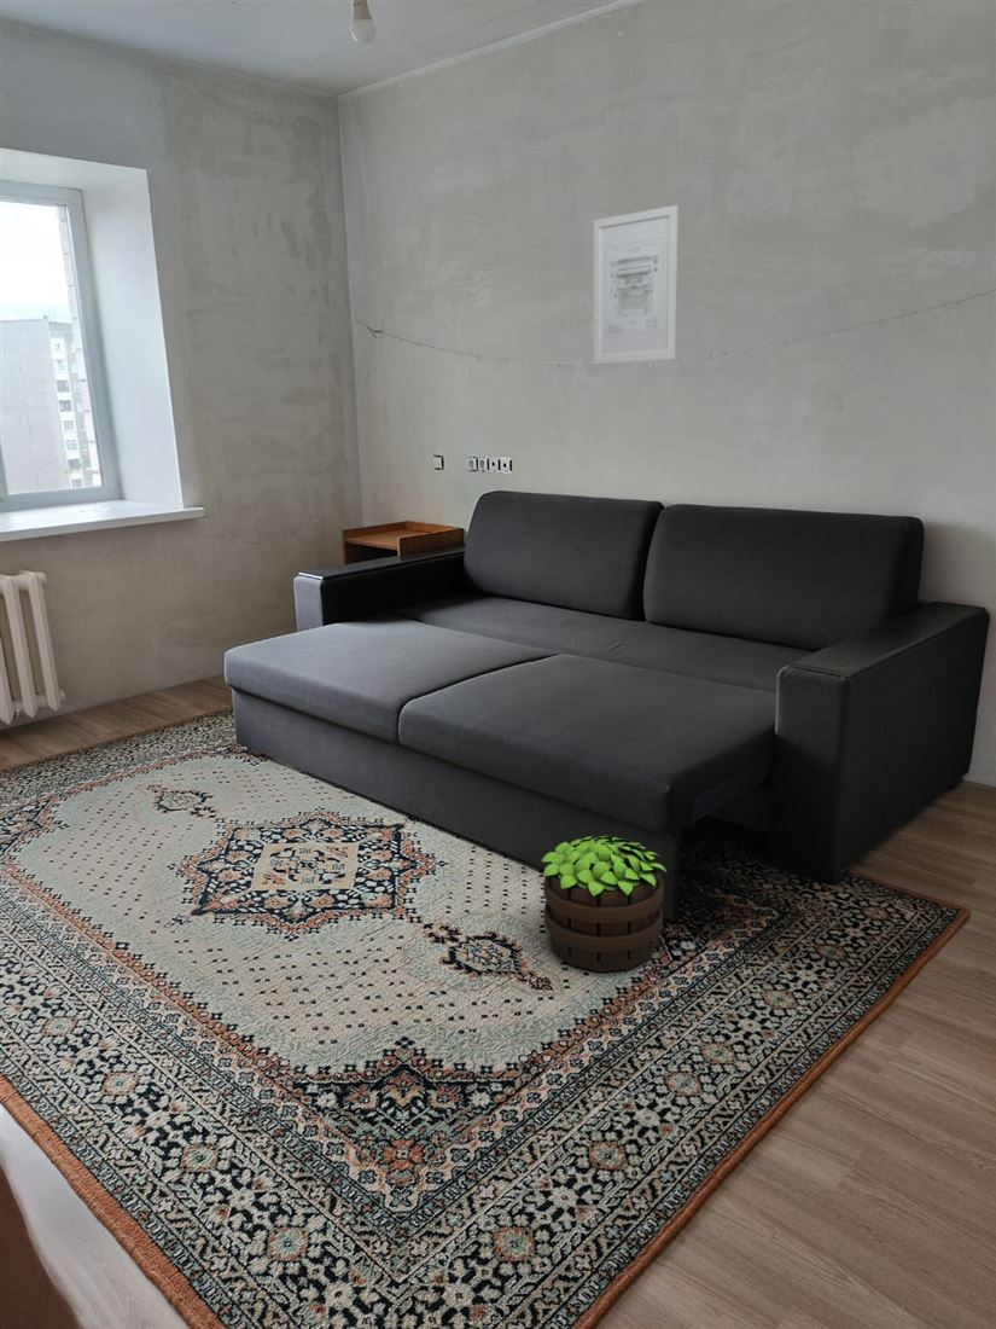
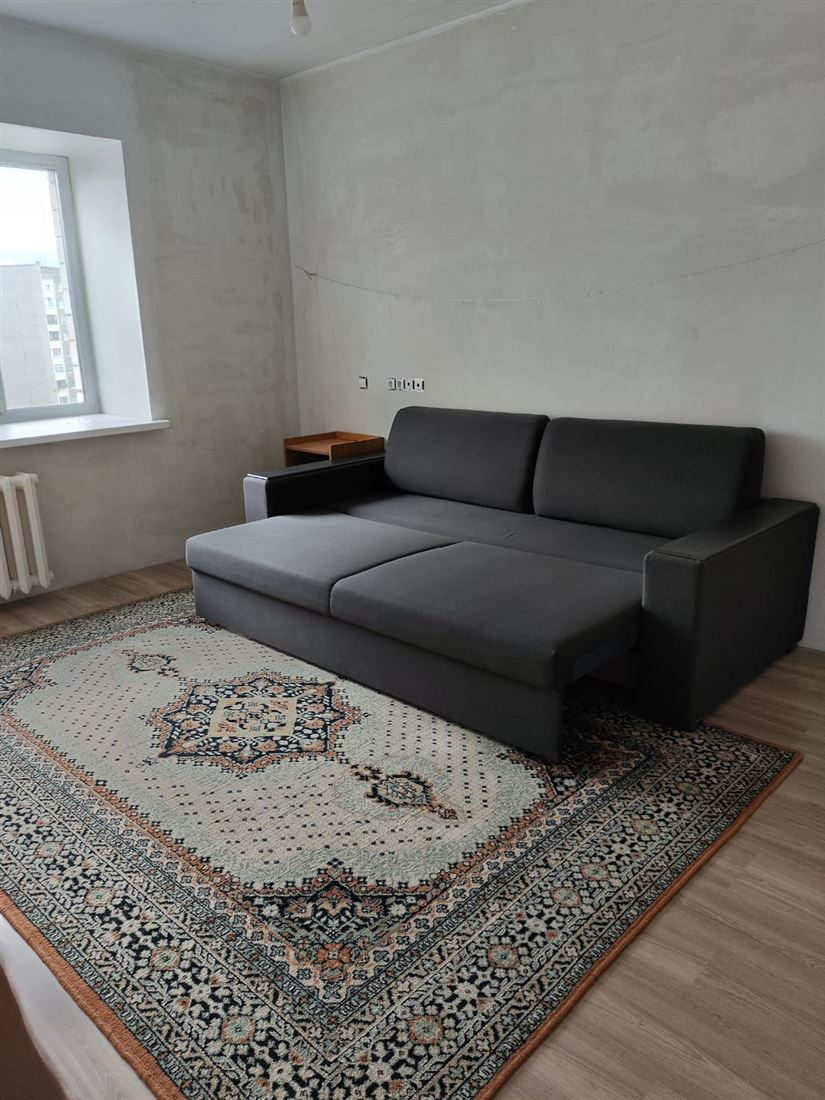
- wall art [593,204,680,365]
- potted plant [541,835,668,973]
